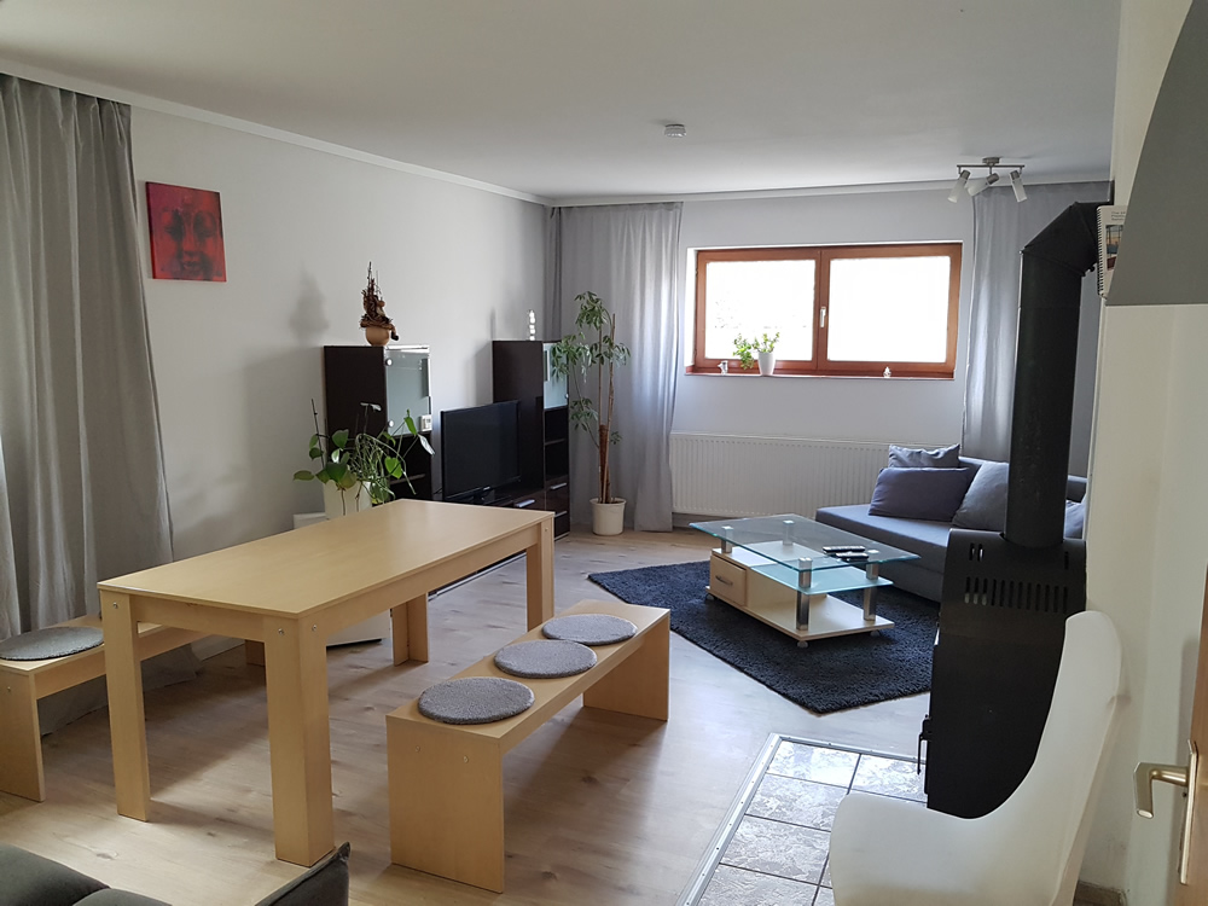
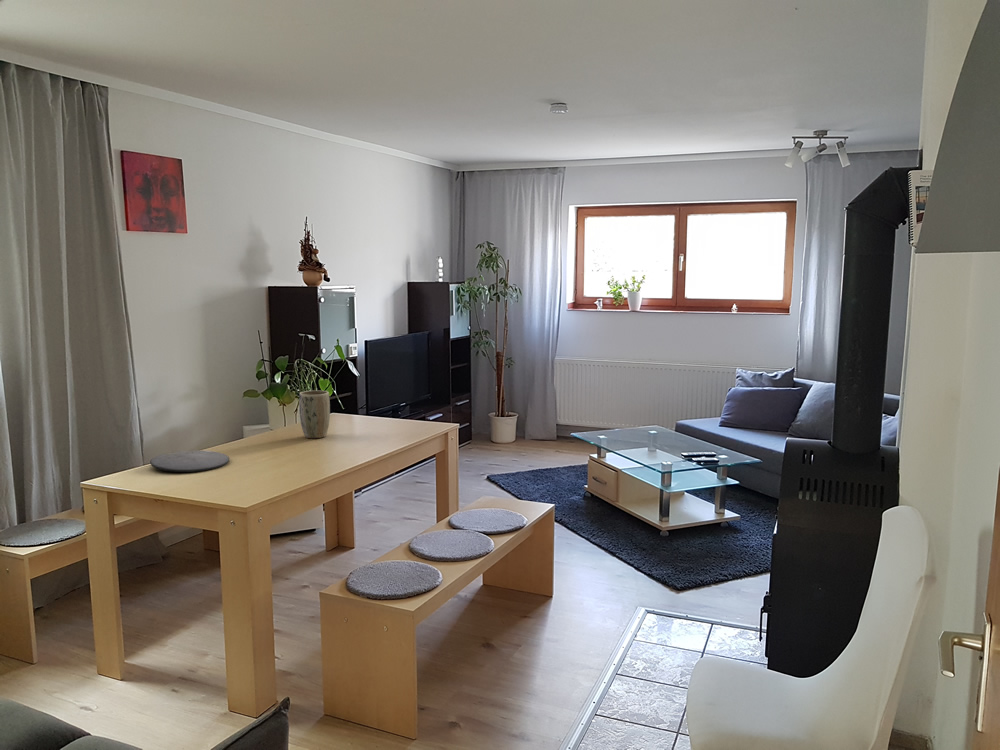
+ plant pot [298,390,331,439]
+ plate [149,449,230,473]
